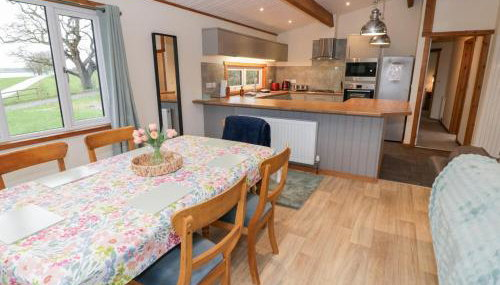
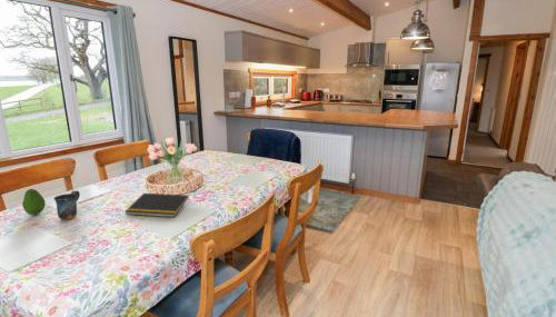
+ fruit [21,188,47,216]
+ mug [52,190,81,221]
+ notepad [123,192,190,218]
